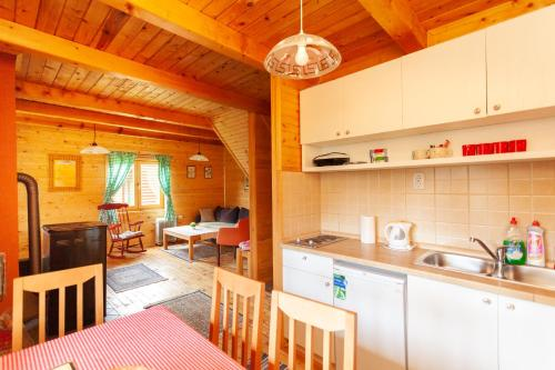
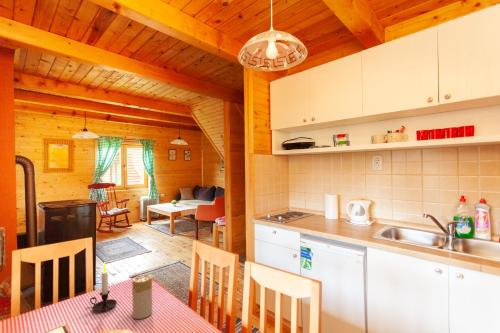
+ candle [89,261,118,312]
+ candle [131,274,153,320]
